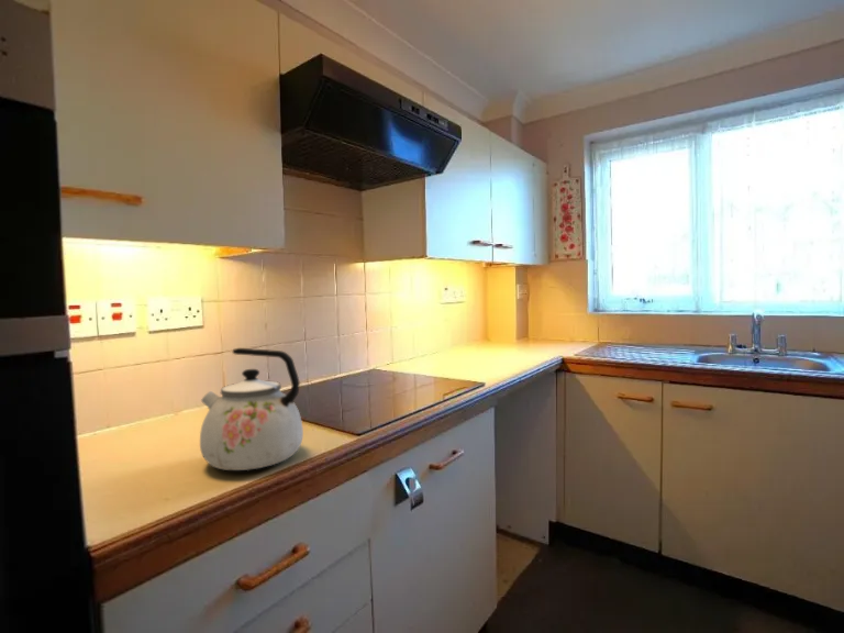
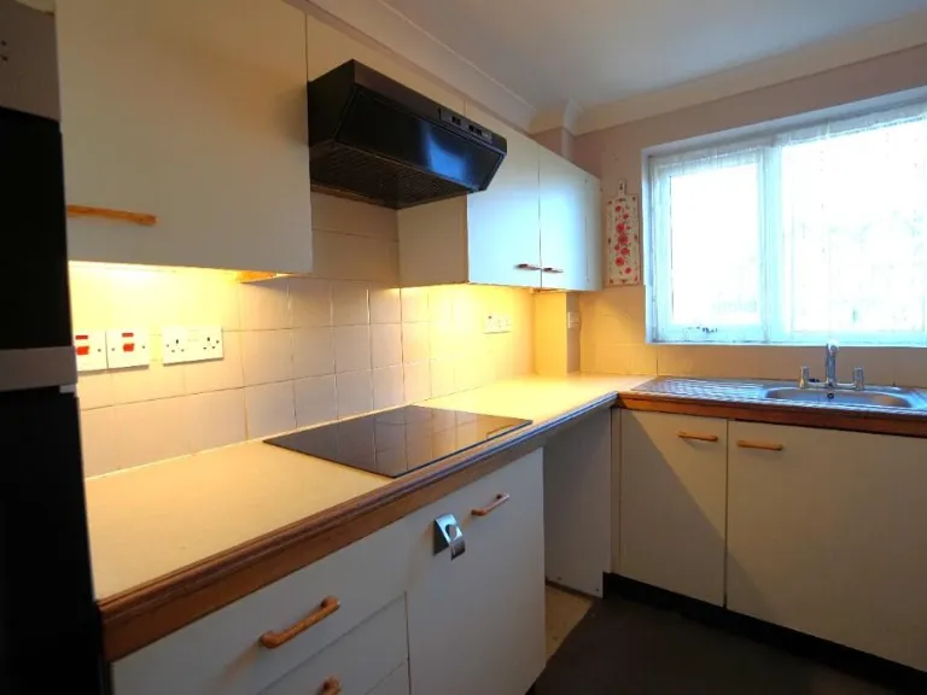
- kettle [199,347,304,471]
